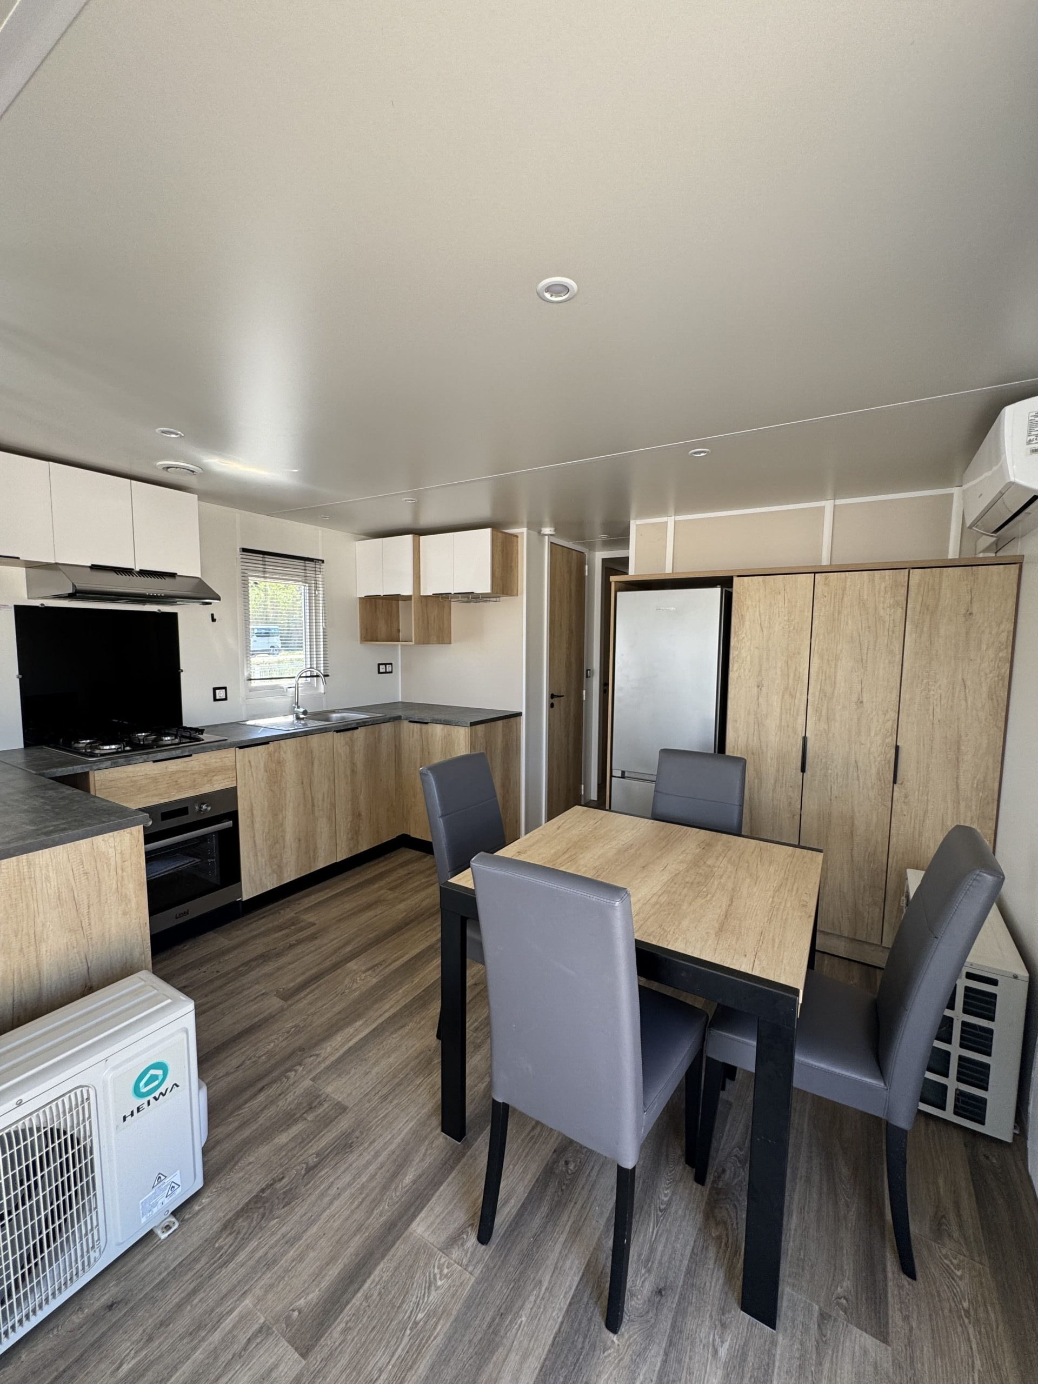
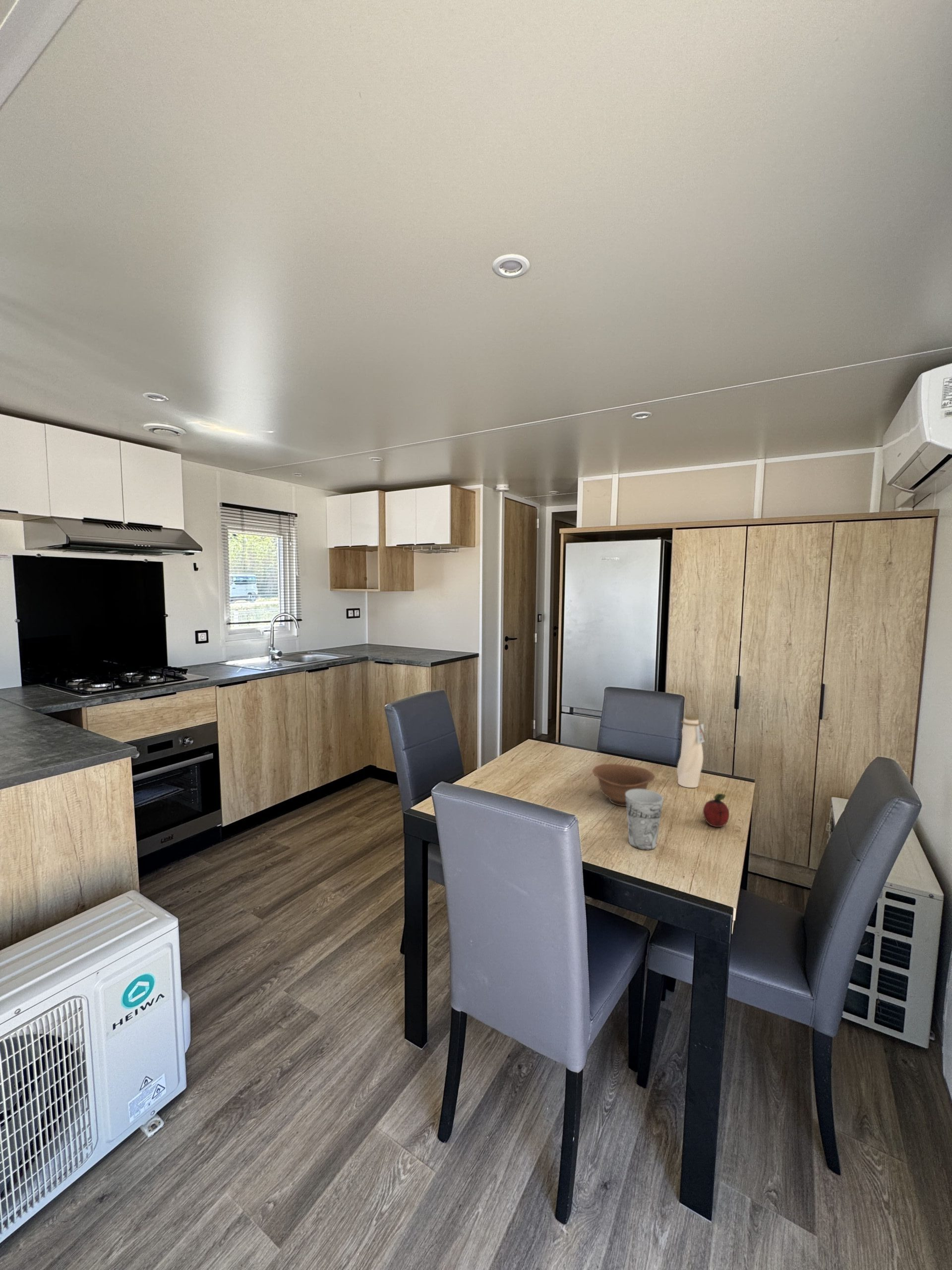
+ water bottle [676,714,706,788]
+ cup [625,789,664,850]
+ fruit [702,793,730,827]
+ bowl [592,763,655,807]
